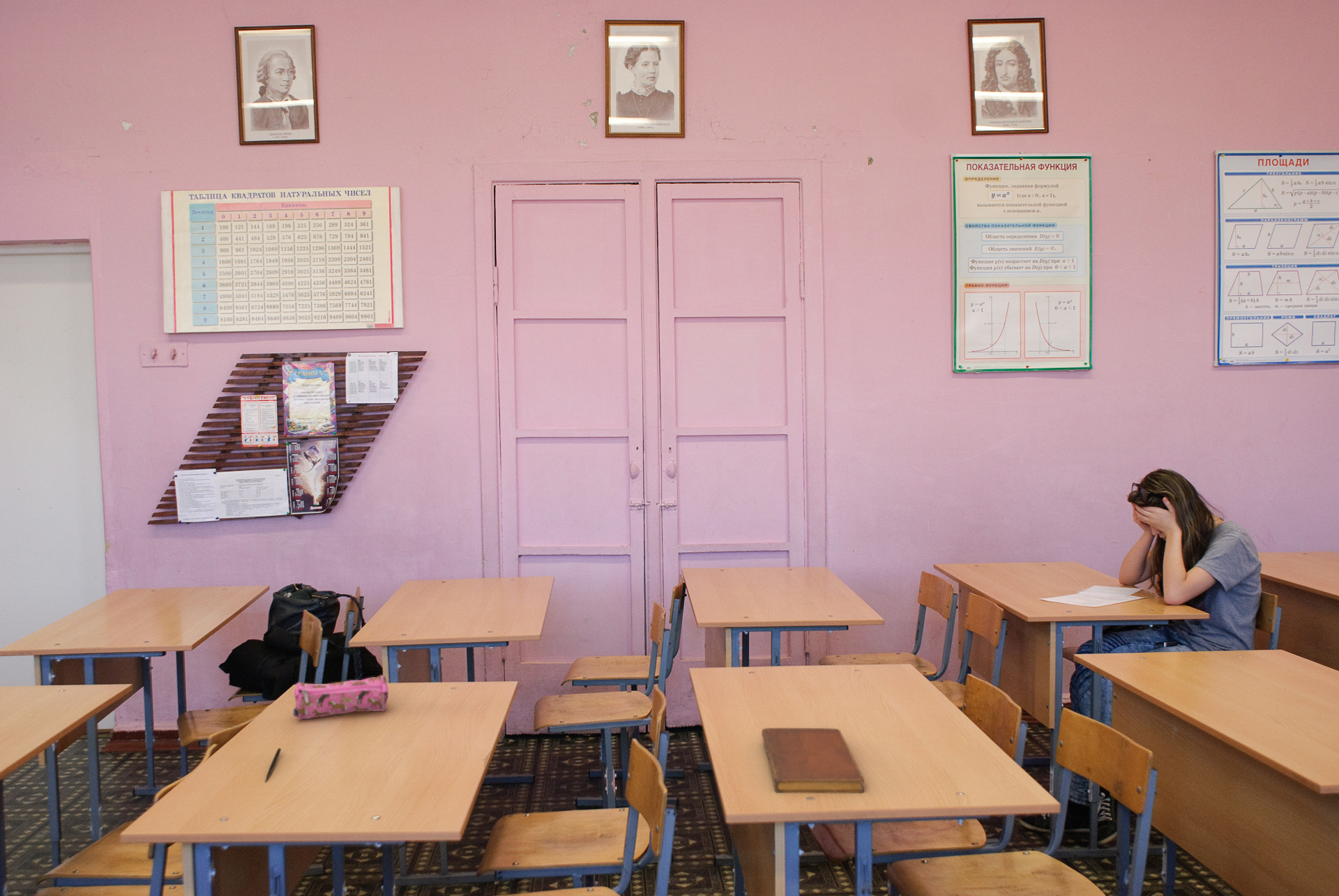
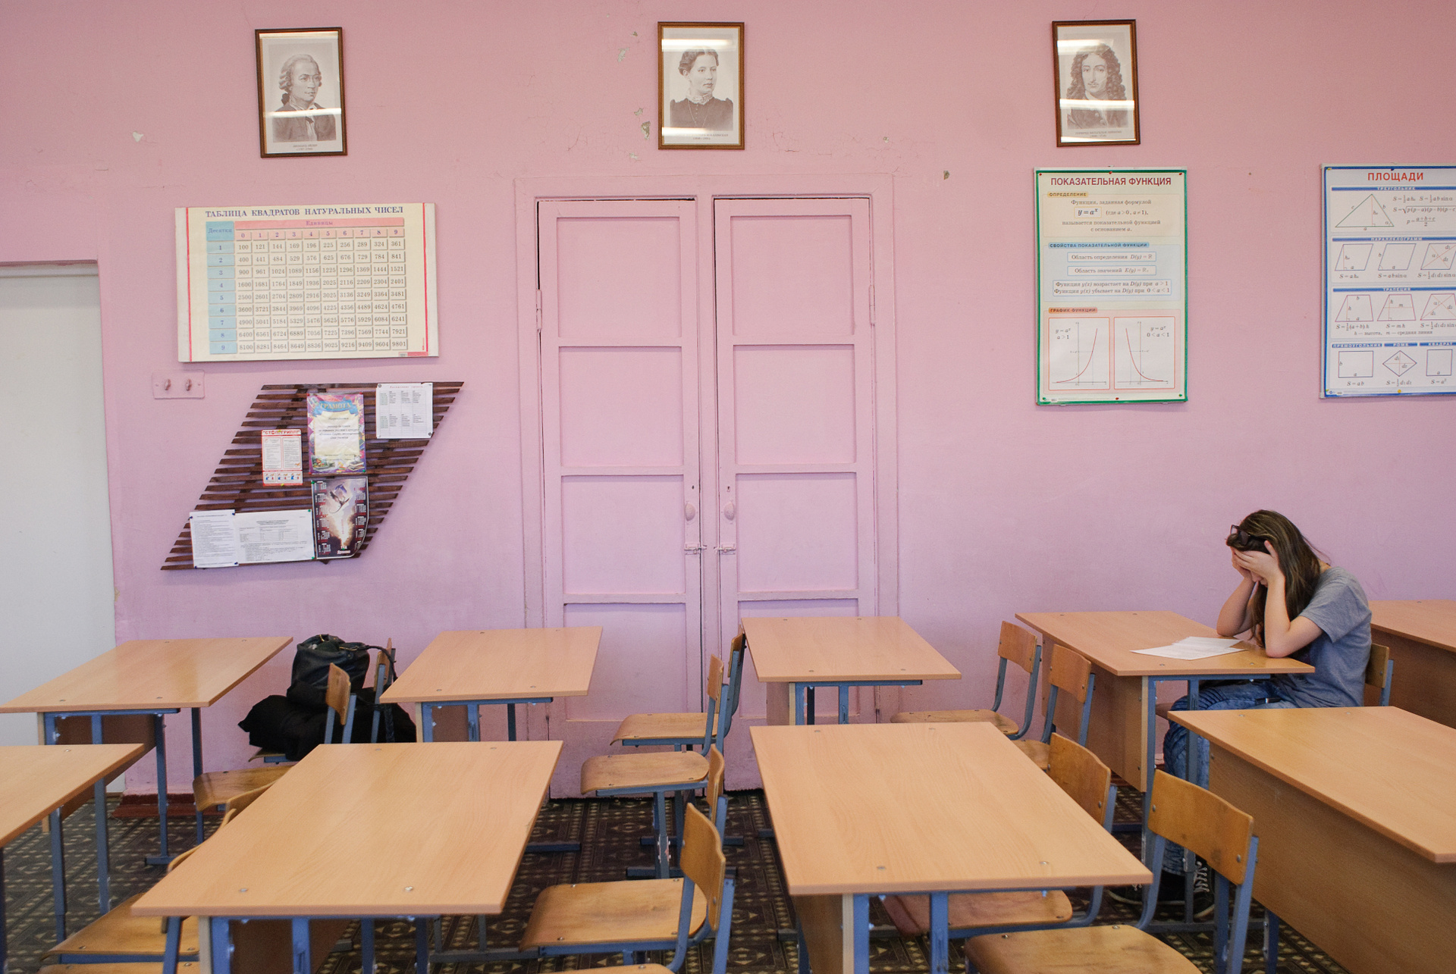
- pencil case [292,674,389,720]
- pen [264,747,282,782]
- notebook [761,727,865,794]
